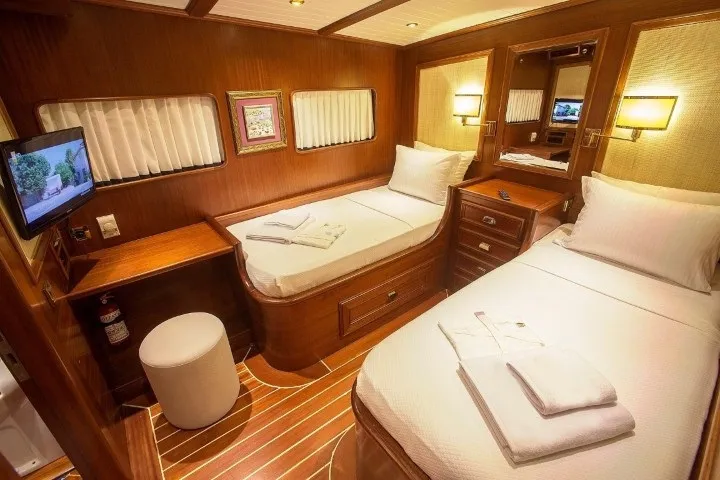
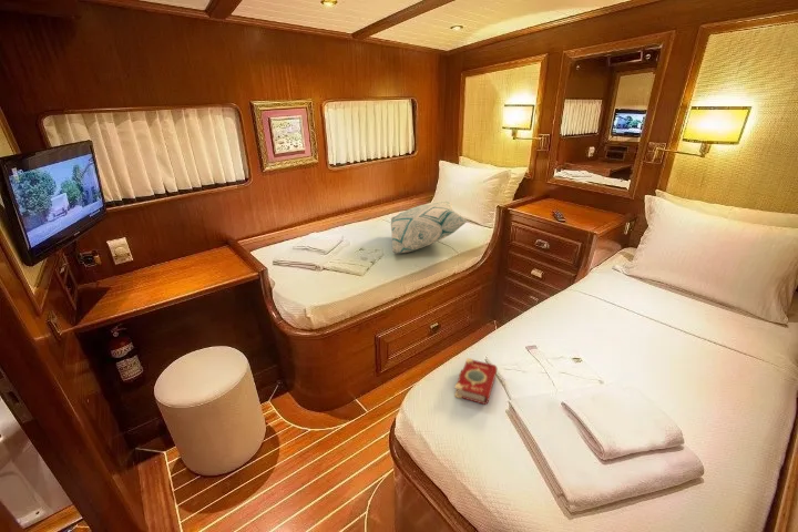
+ book [453,357,498,406]
+ decorative pillow [390,200,469,254]
